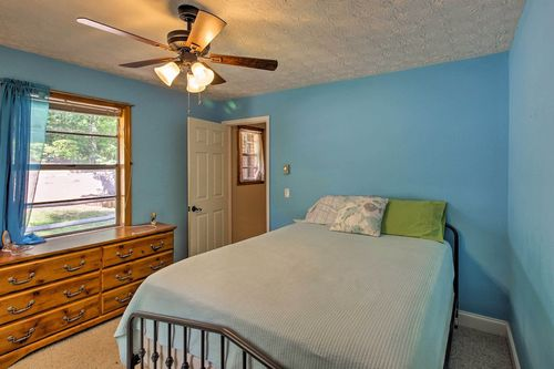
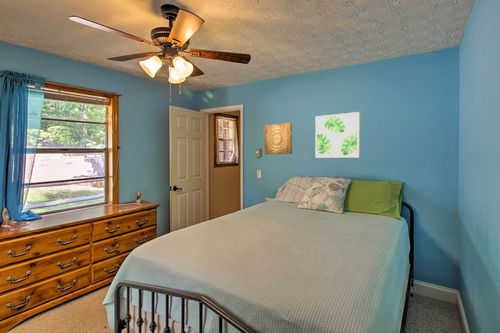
+ wall art [263,122,293,155]
+ wall art [314,111,361,159]
